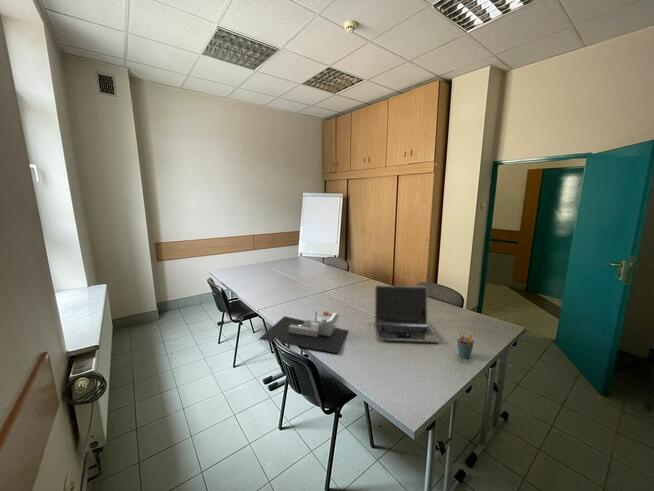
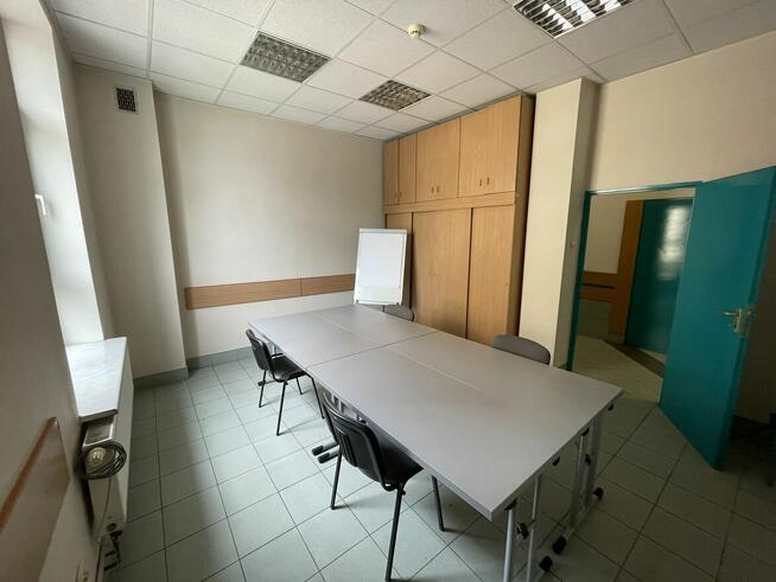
- pen holder [456,329,475,359]
- desk organizer [258,310,349,354]
- laptop [374,284,440,344]
